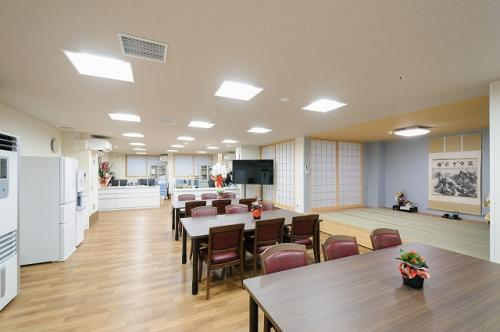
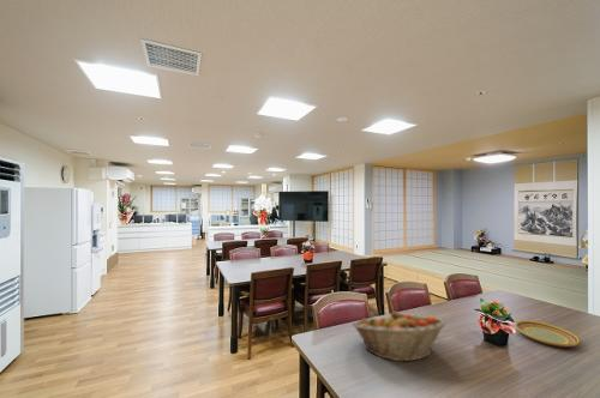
+ fruit basket [350,309,448,363]
+ plate [514,319,581,349]
